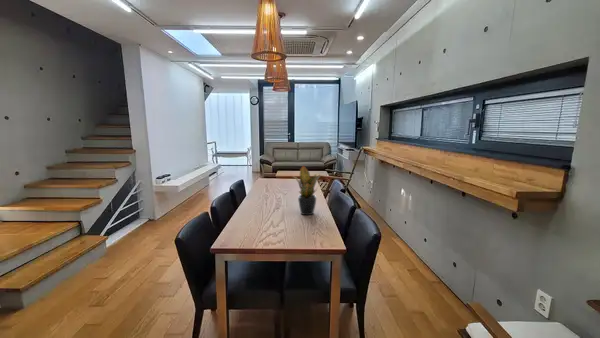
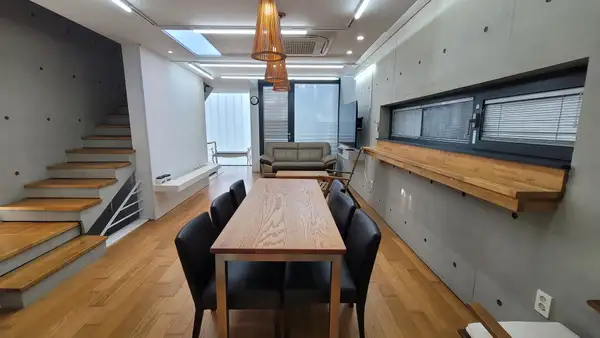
- potted plant [290,165,323,216]
